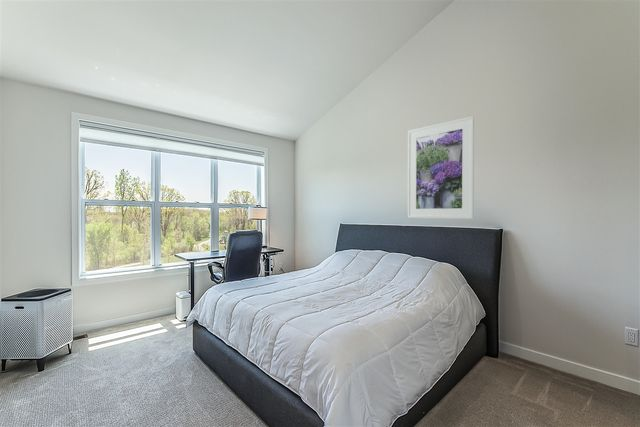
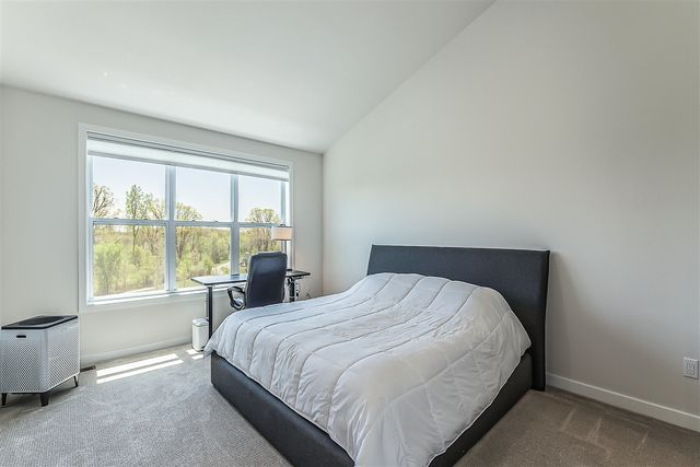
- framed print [407,115,475,220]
